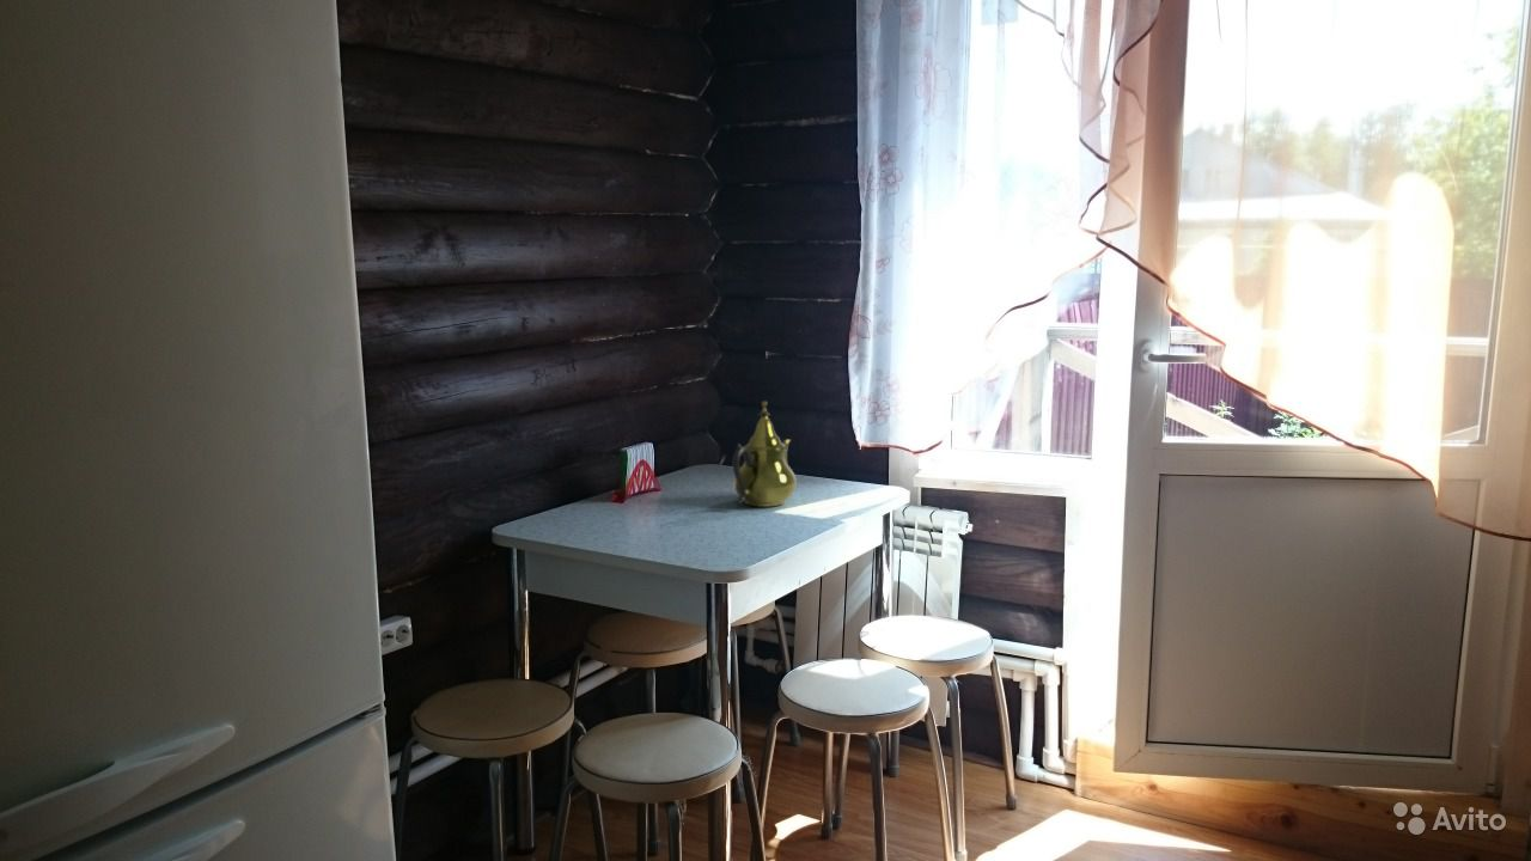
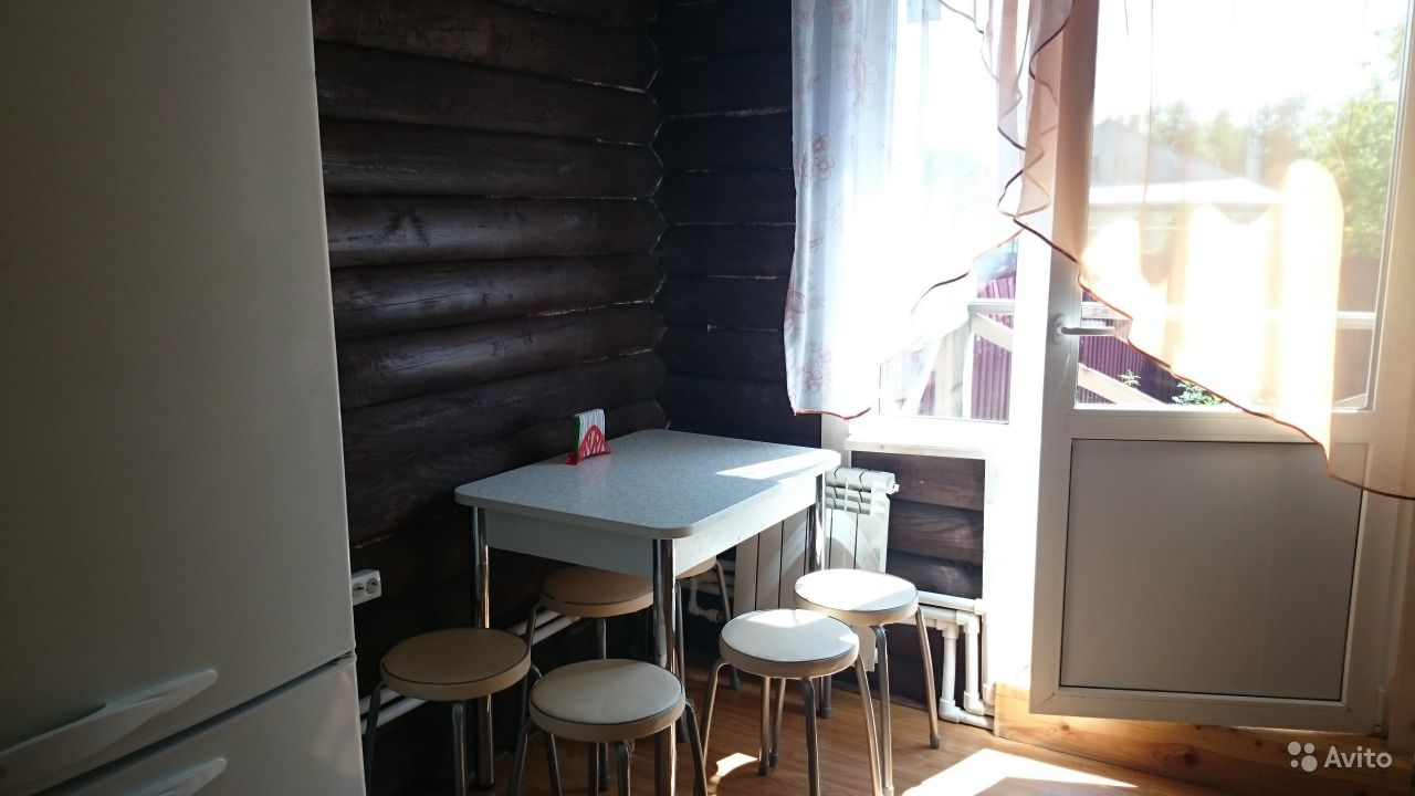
- teapot [731,399,798,508]
